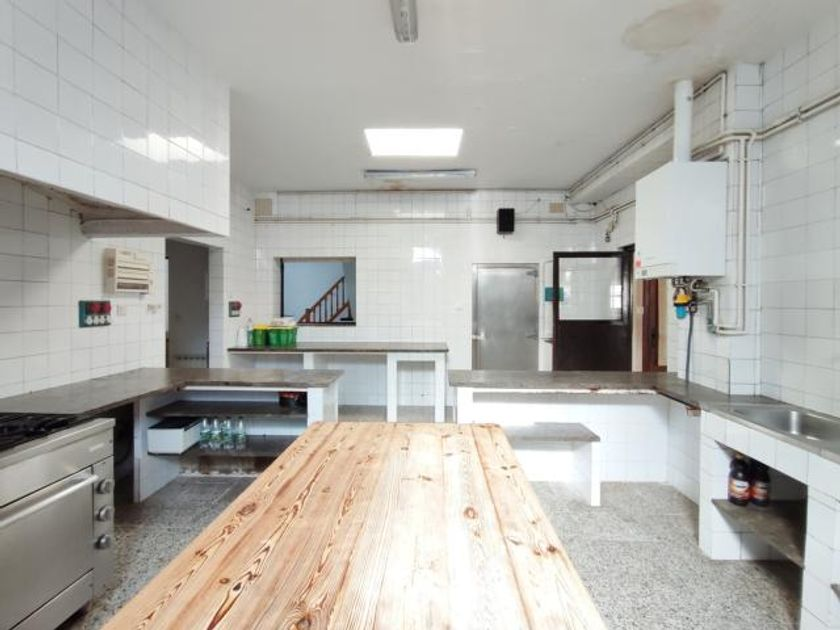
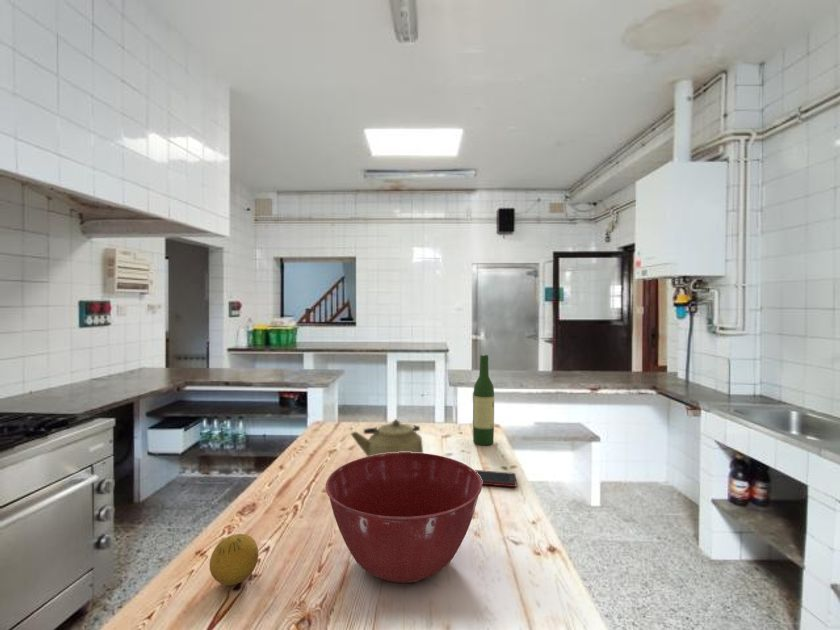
+ kettle [349,418,424,457]
+ fruit [209,533,259,586]
+ mixing bowl [325,452,483,584]
+ cell phone [473,469,518,488]
+ wine bottle [472,354,495,446]
